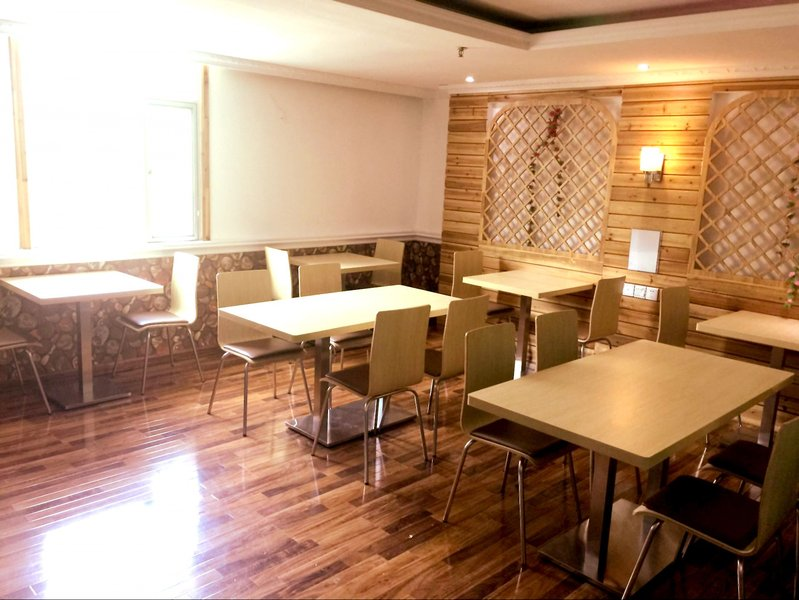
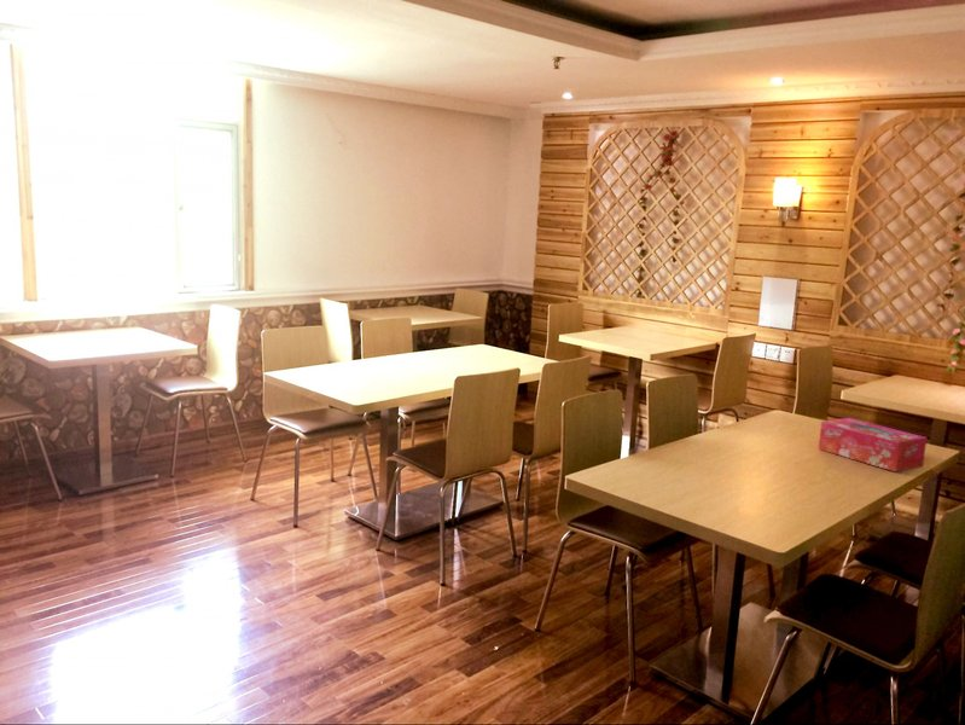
+ tissue box [818,417,928,472]
